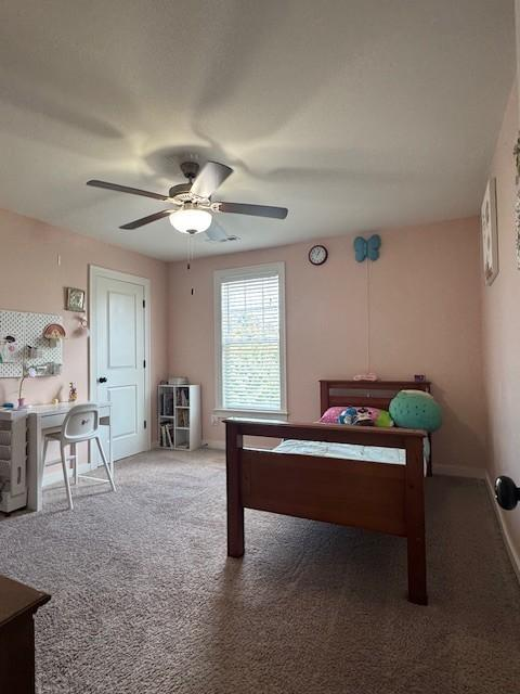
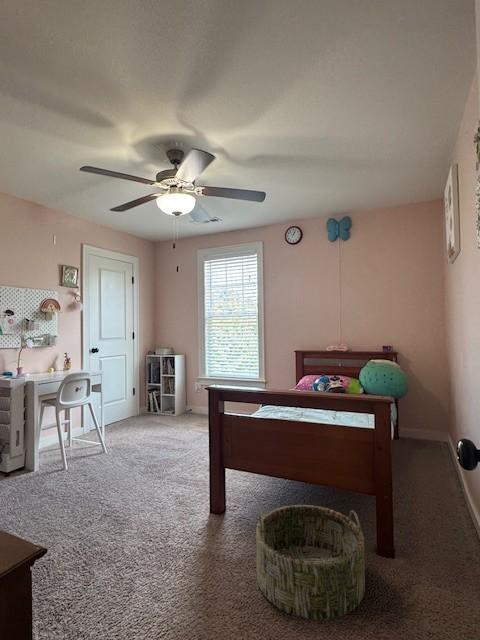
+ basket [255,504,366,621]
